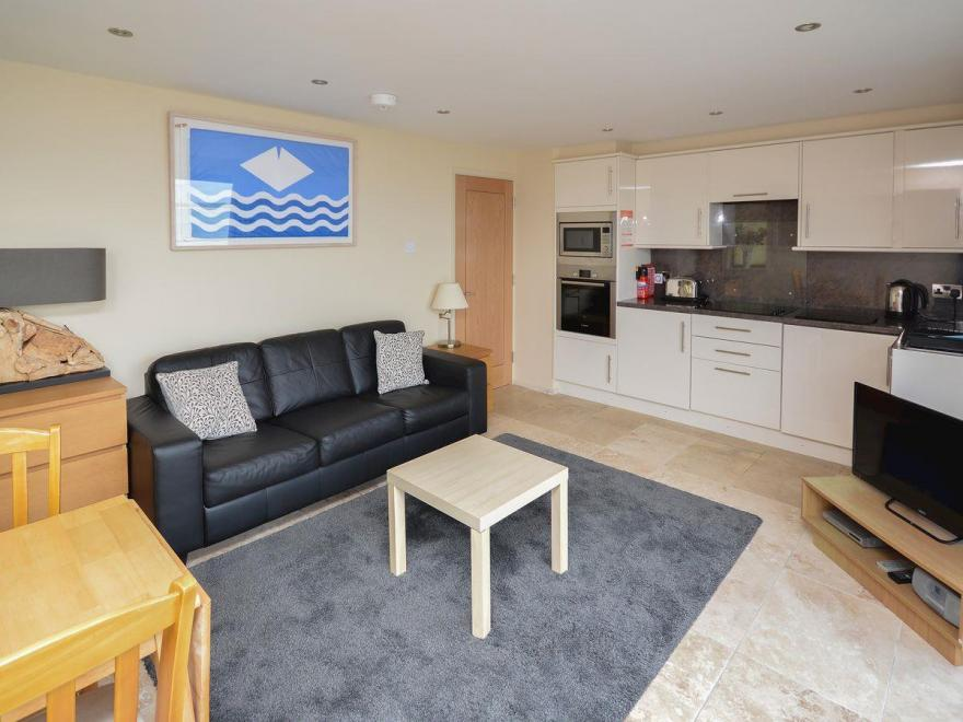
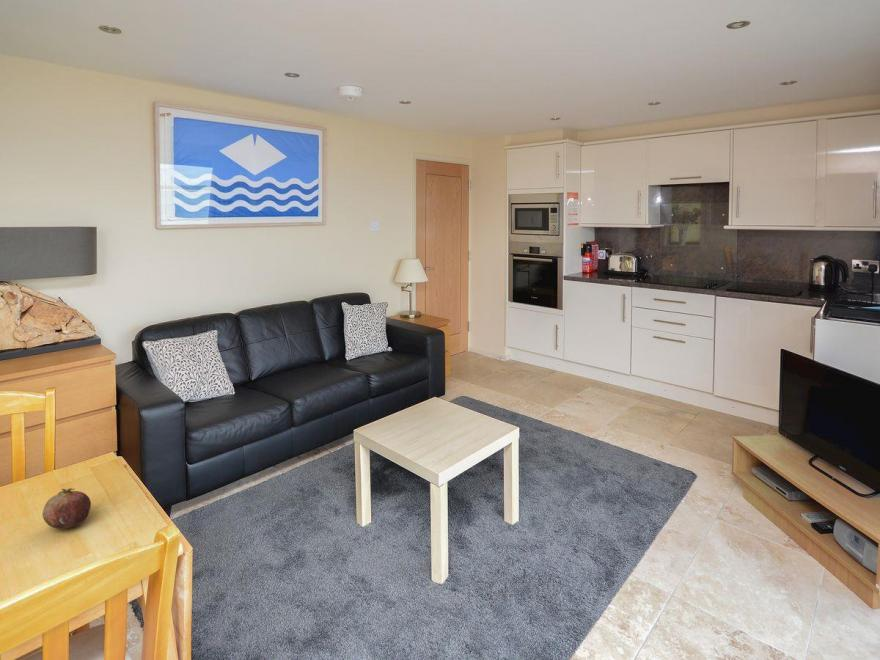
+ fruit [41,487,92,530]
